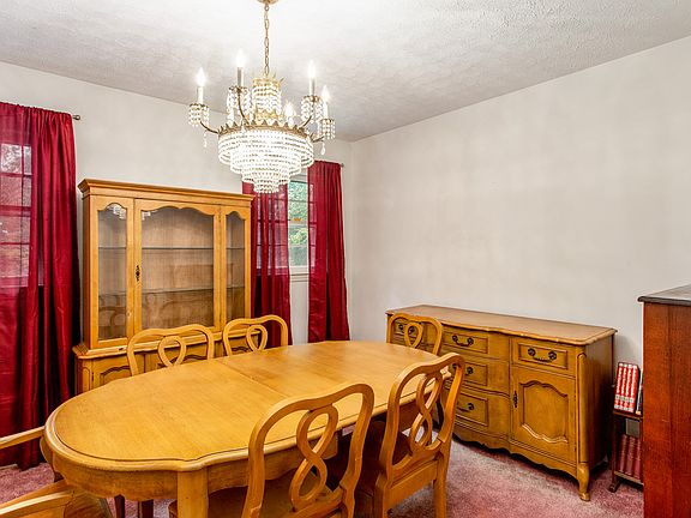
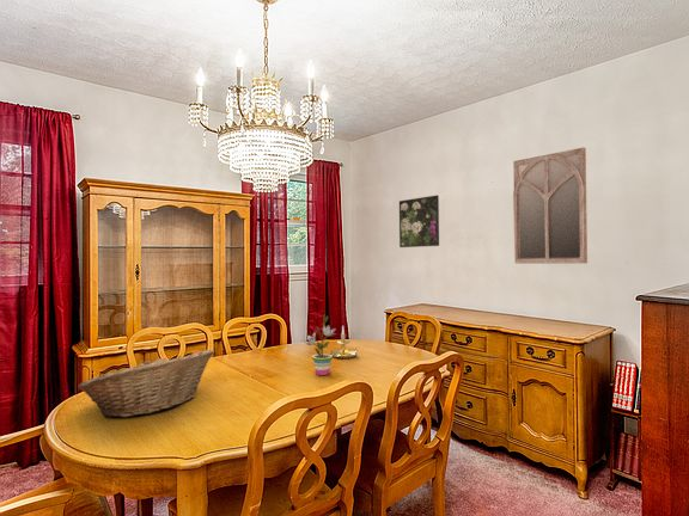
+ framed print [398,194,440,248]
+ fruit basket [78,349,215,418]
+ potted plant [303,313,337,376]
+ home mirror [512,146,589,265]
+ candle holder [329,325,358,360]
